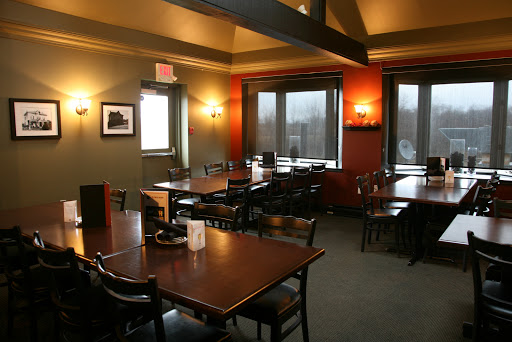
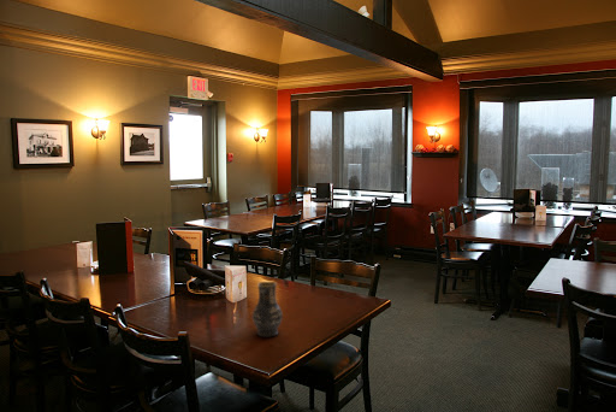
+ vase [251,281,284,339]
